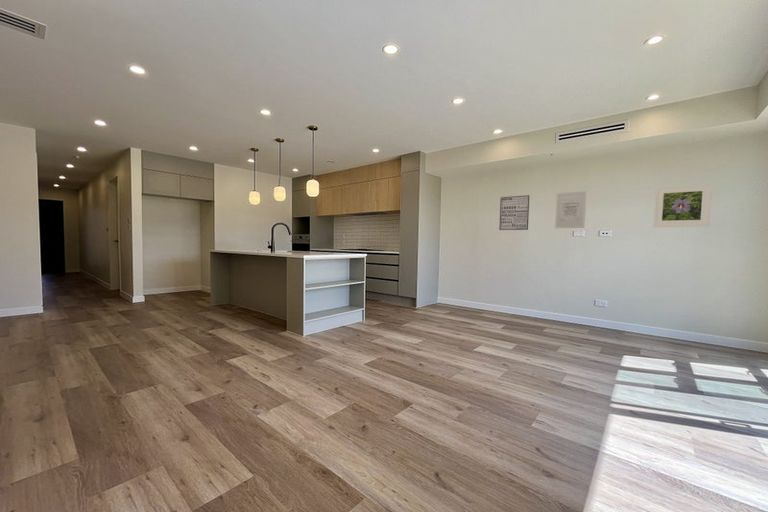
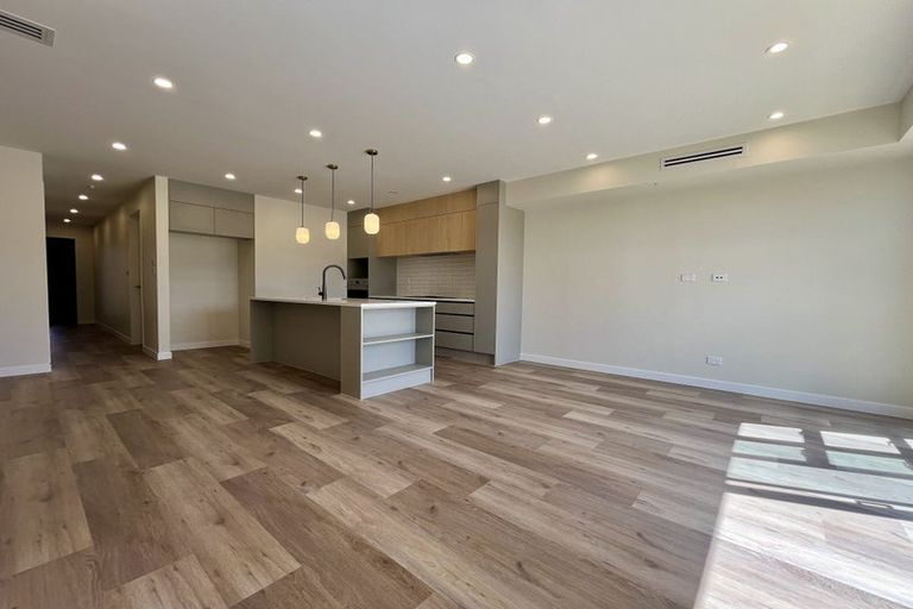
- wall art [498,194,530,231]
- wall art [554,190,587,229]
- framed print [652,183,714,228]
